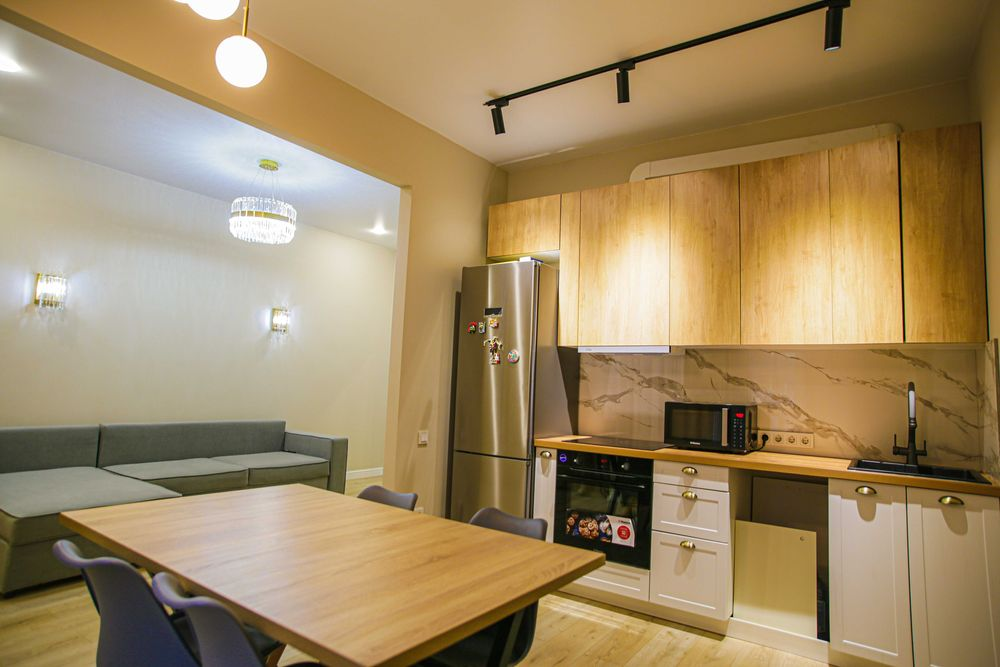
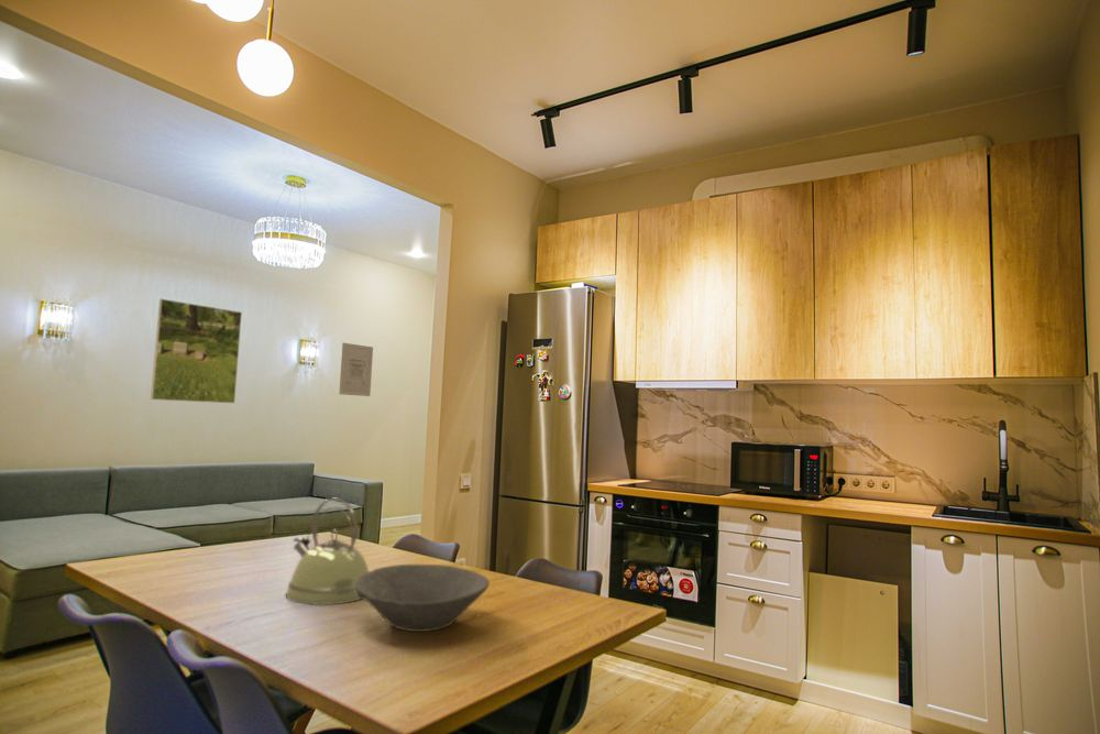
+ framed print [150,298,243,404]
+ bowl [354,563,491,633]
+ kettle [285,497,370,606]
+ wall art [339,342,374,397]
